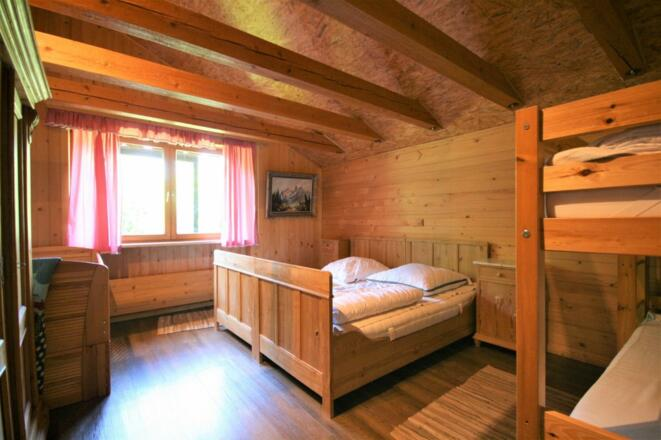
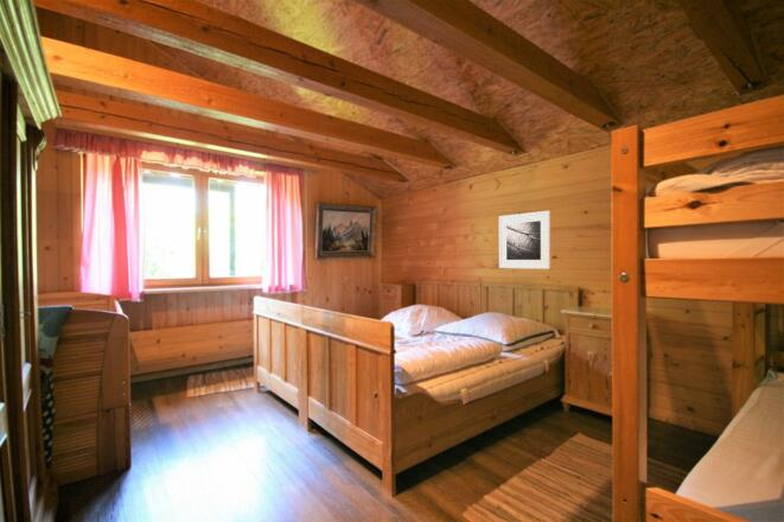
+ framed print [498,210,552,270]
